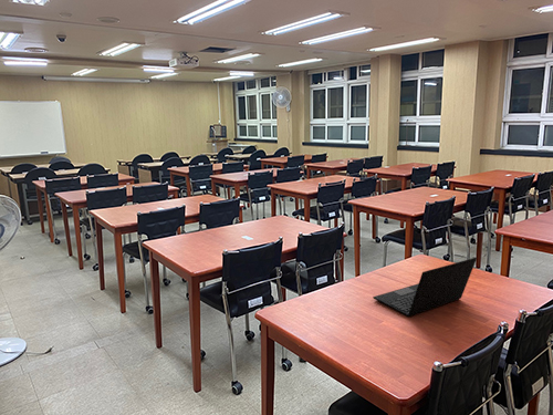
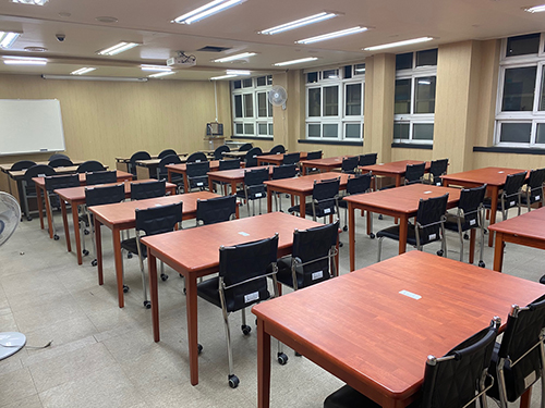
- laptop [372,257,478,318]
